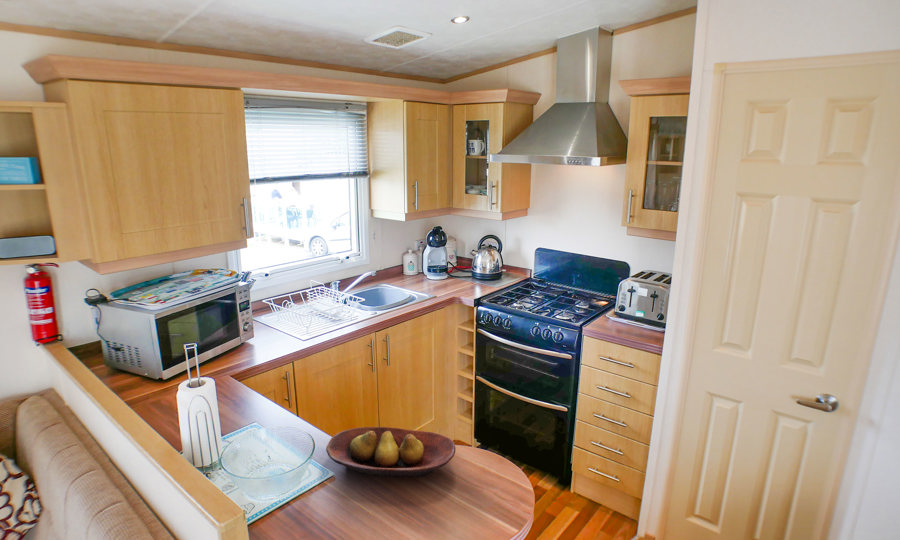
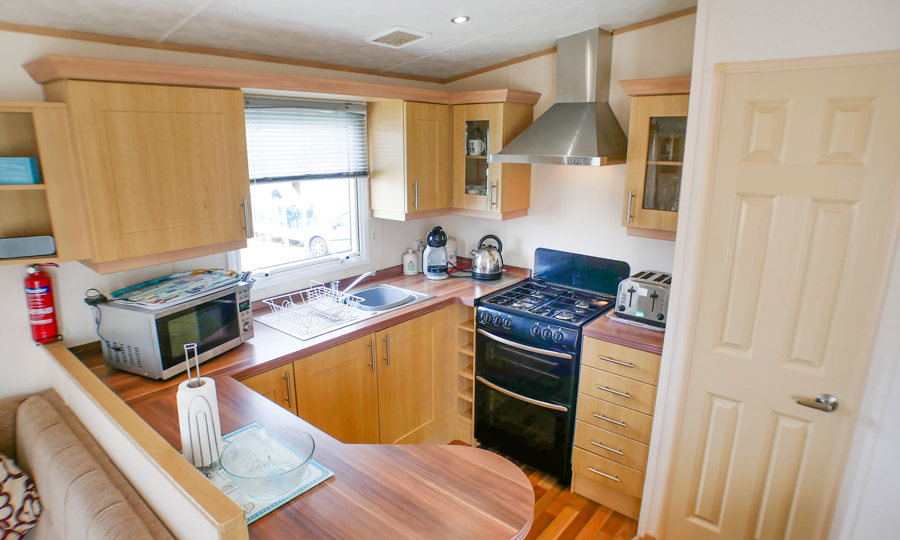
- fruit bowl [325,426,457,478]
